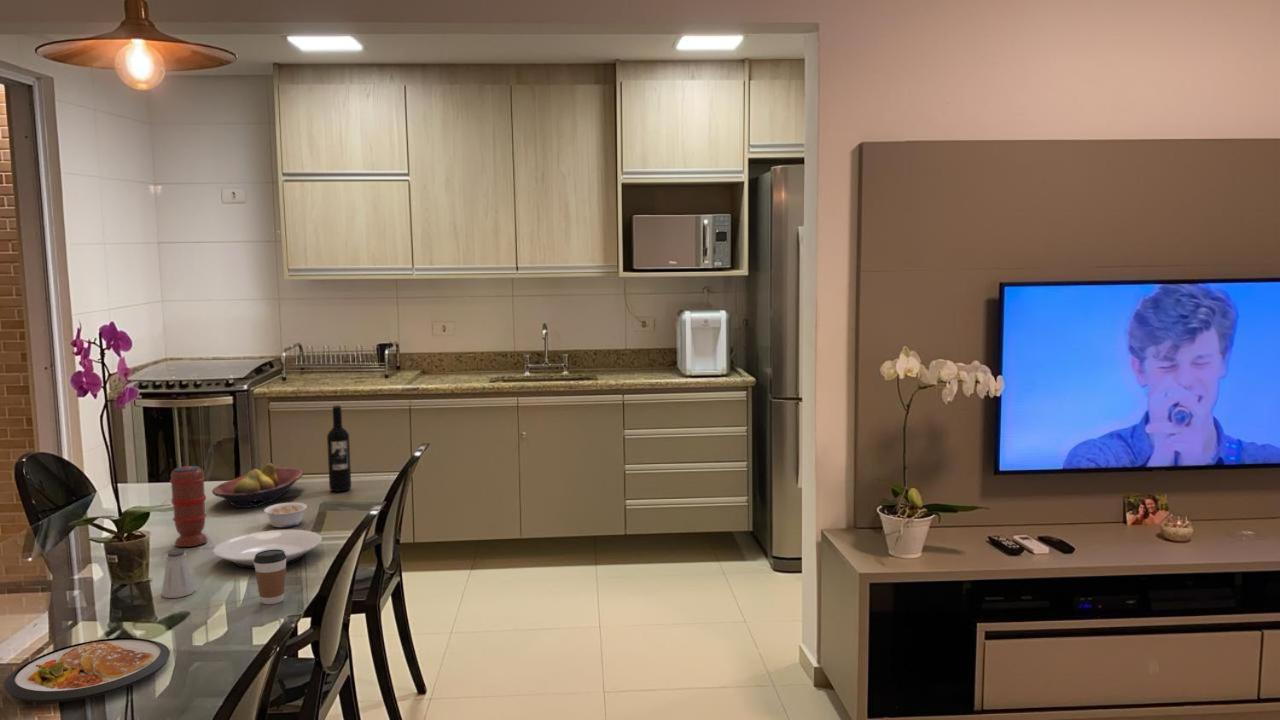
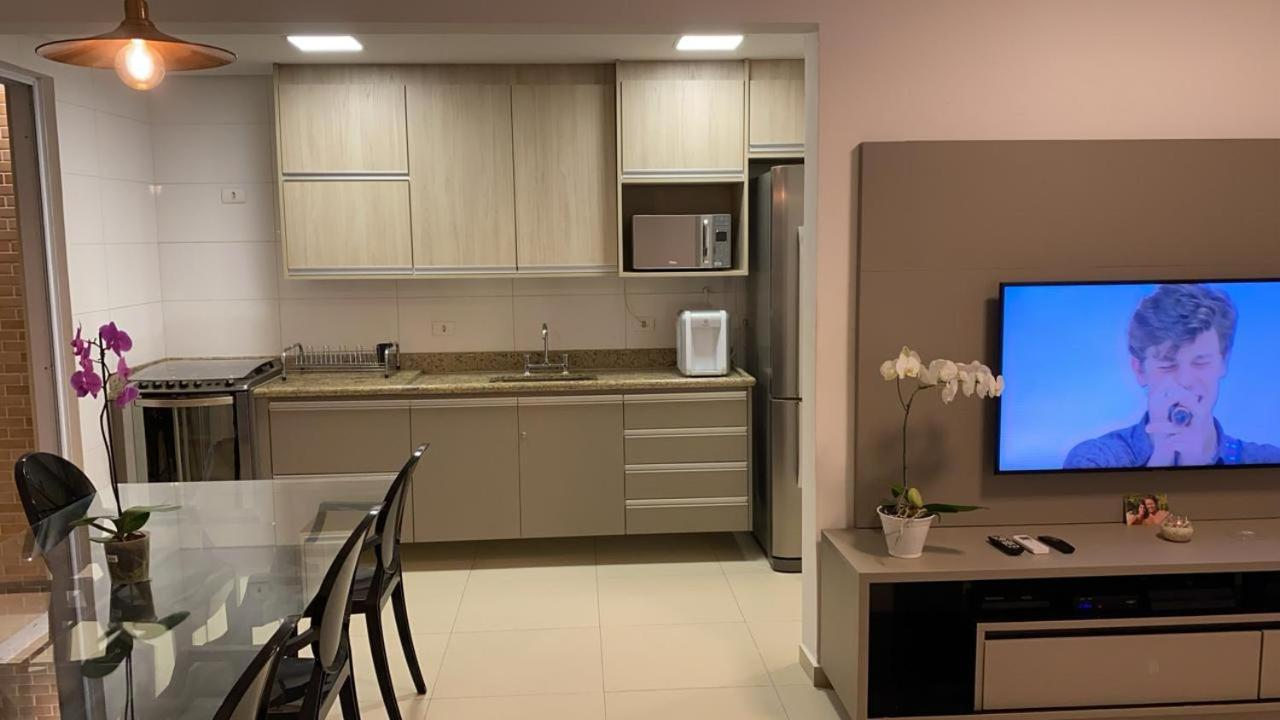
- dish [3,637,171,704]
- legume [263,502,308,528]
- plate [212,529,323,570]
- coffee cup [253,549,287,605]
- saltshaker [160,549,196,599]
- wine bottle [326,404,352,493]
- spice grinder [169,465,208,548]
- fruit bowl [211,462,304,509]
